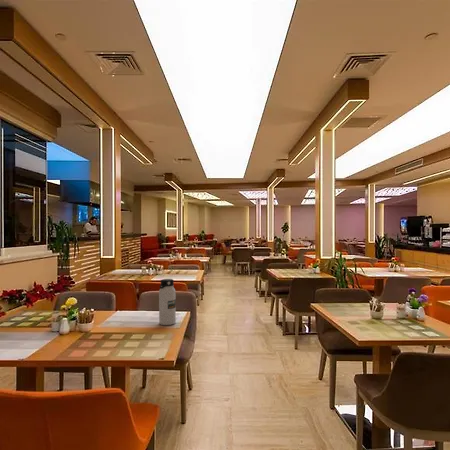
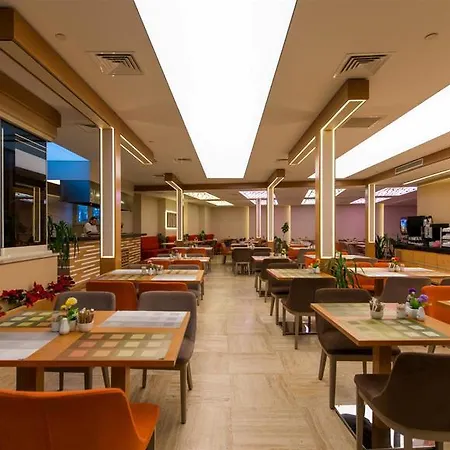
- water bottle [158,278,177,326]
